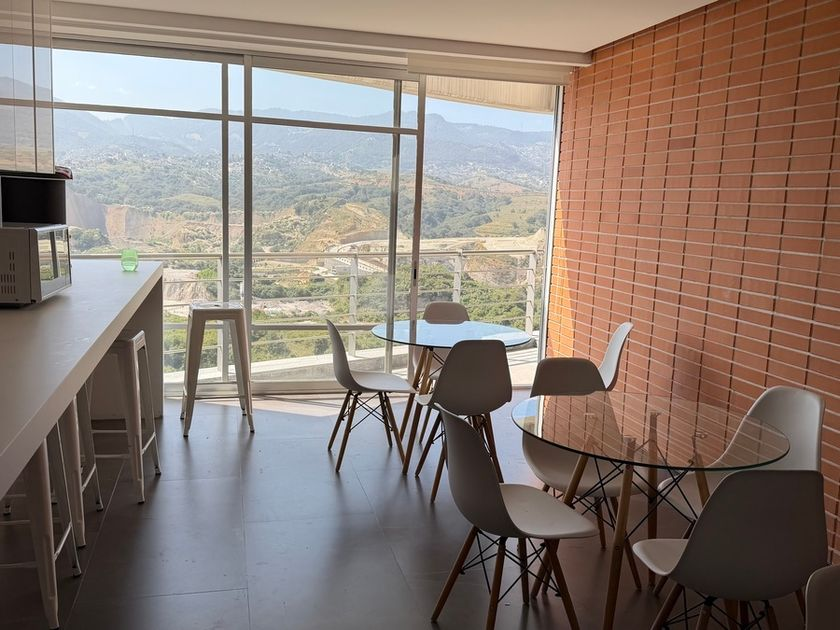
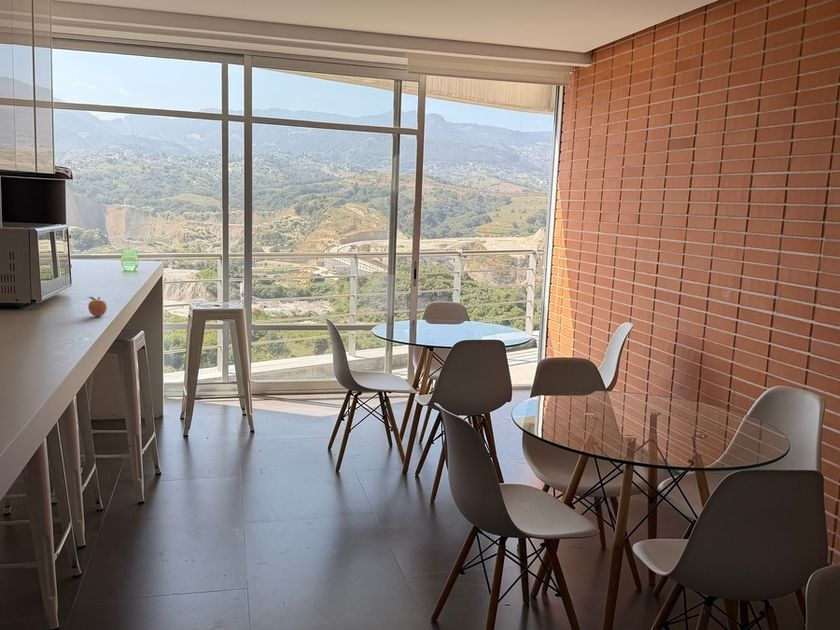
+ fruit [87,296,108,317]
